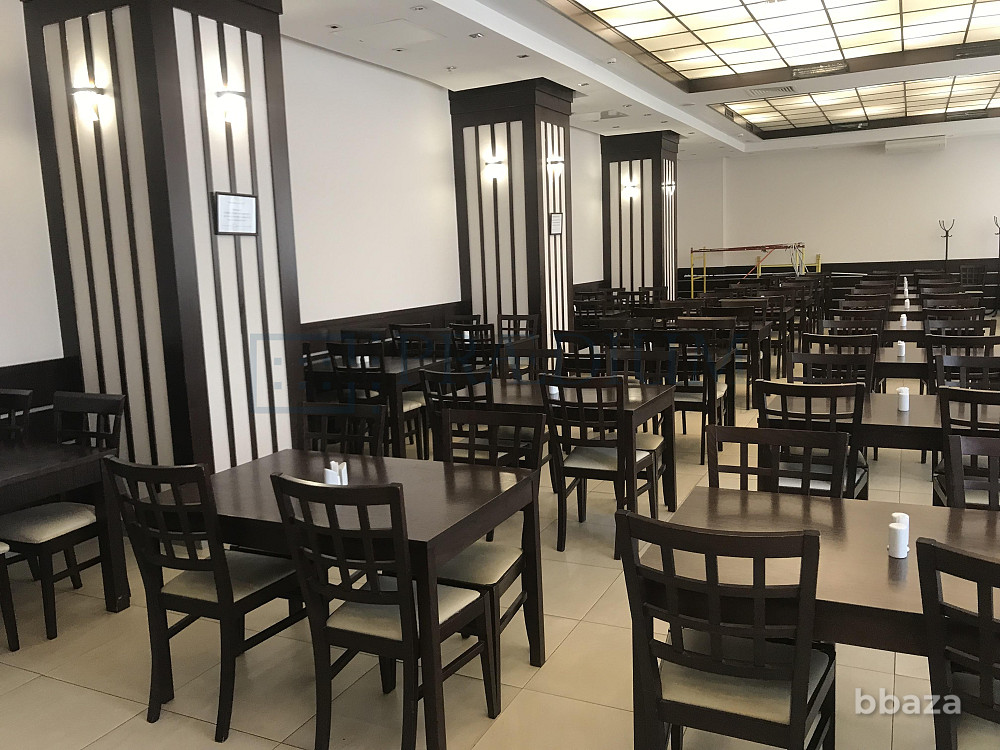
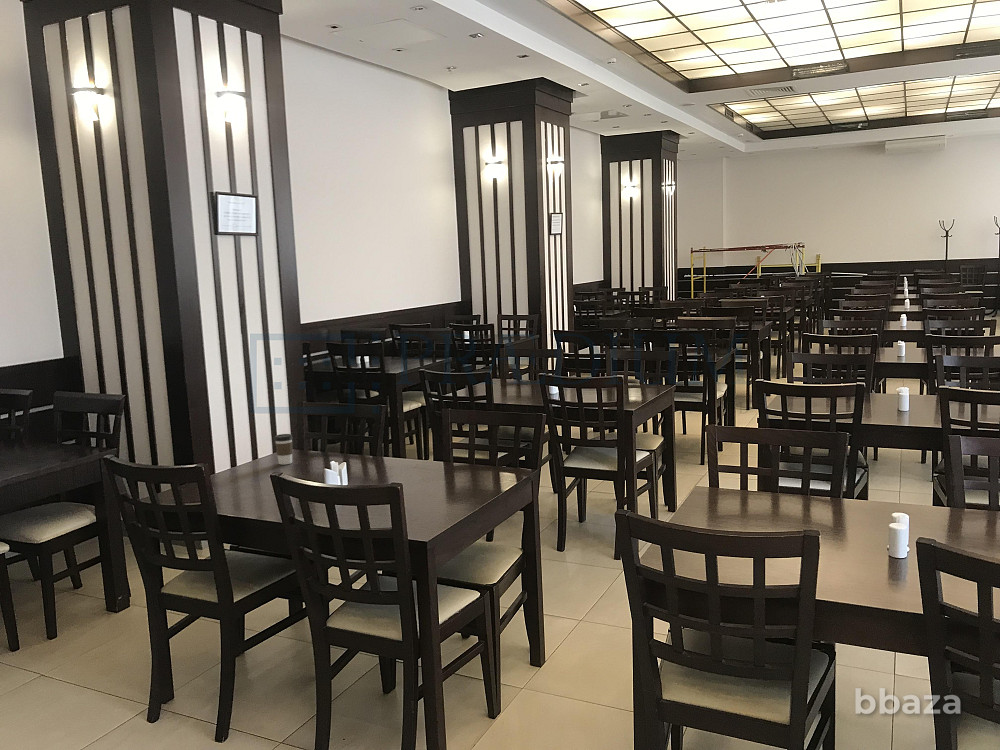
+ coffee cup [274,433,294,466]
